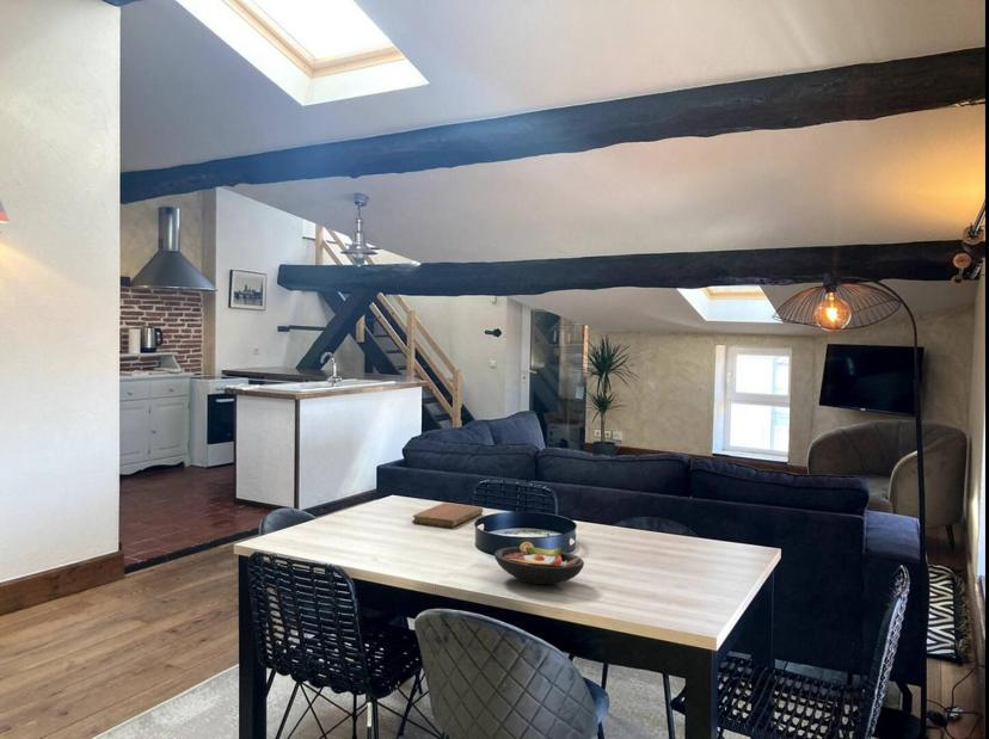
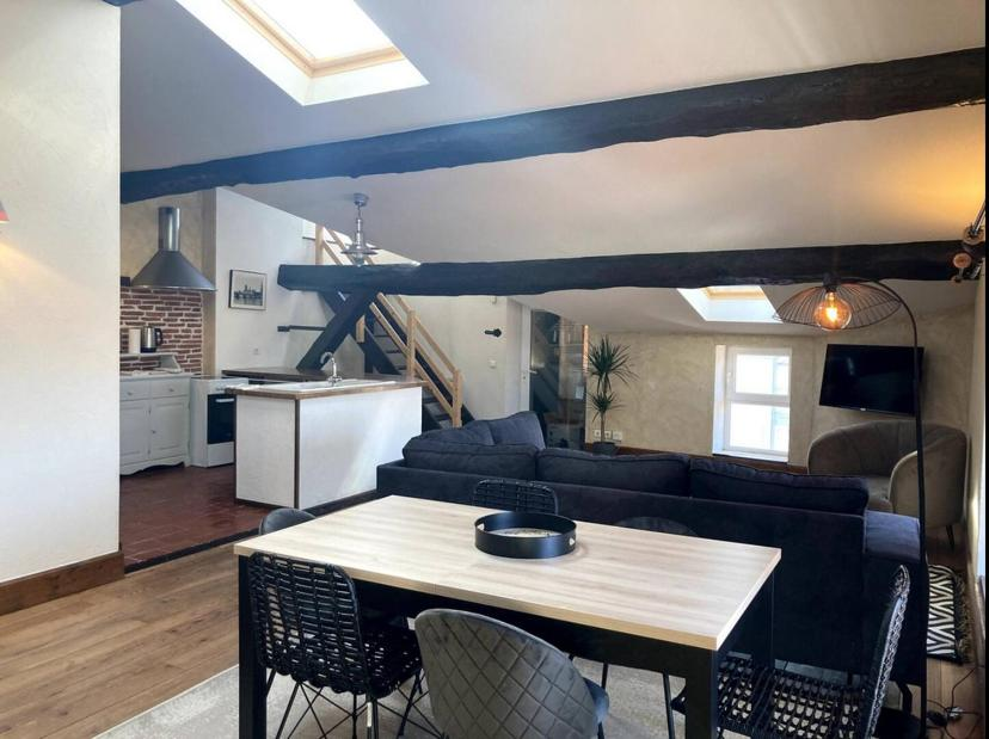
- notebook [411,501,484,529]
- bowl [493,541,585,585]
